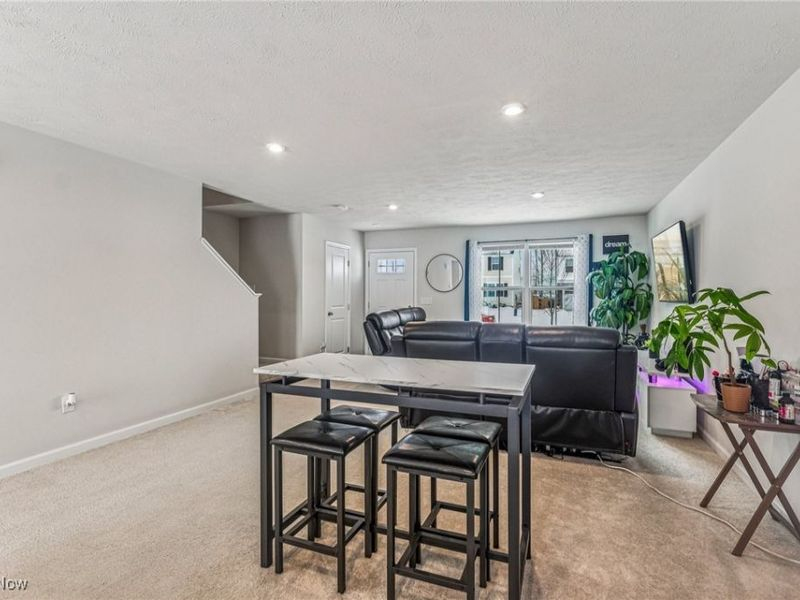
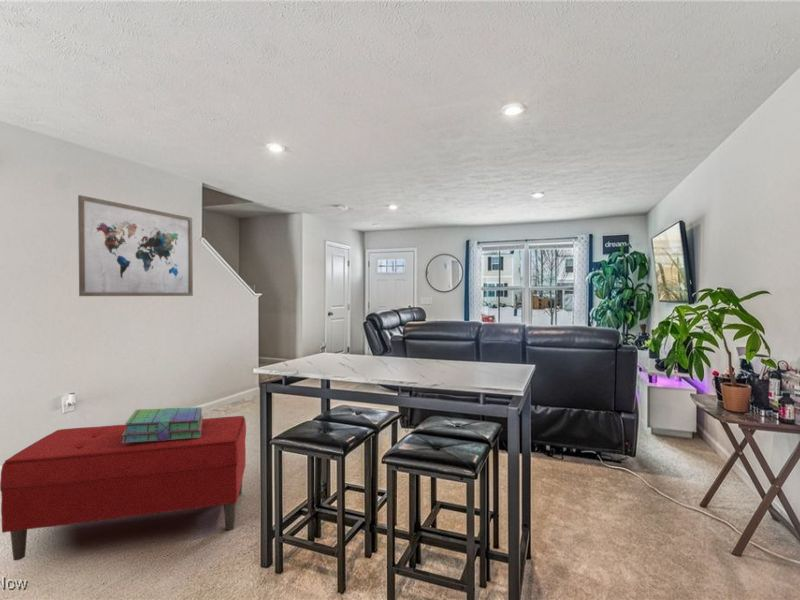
+ stack of books [122,406,204,443]
+ bench [0,415,247,562]
+ wall art [77,194,194,297]
